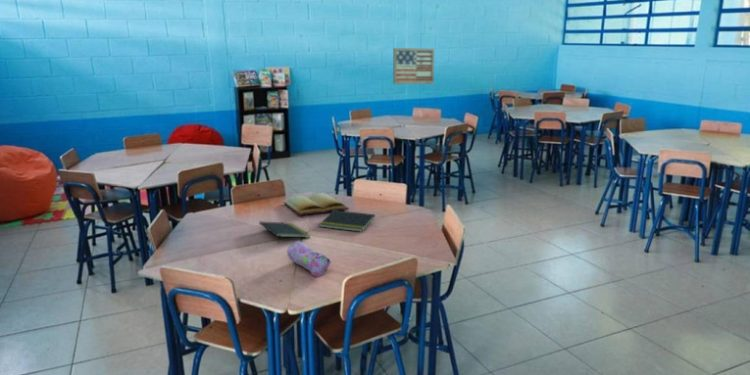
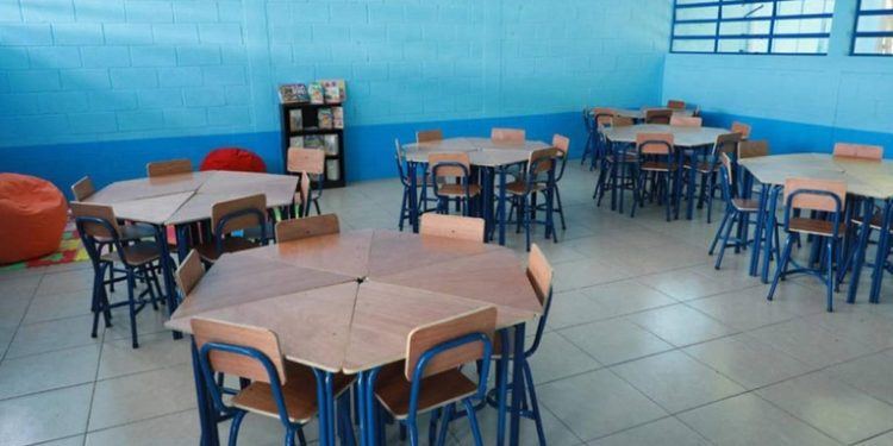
- wall art [392,47,435,85]
- bible [283,192,350,216]
- pencil case [286,240,332,277]
- notepad [318,210,376,233]
- notepad [258,220,311,245]
